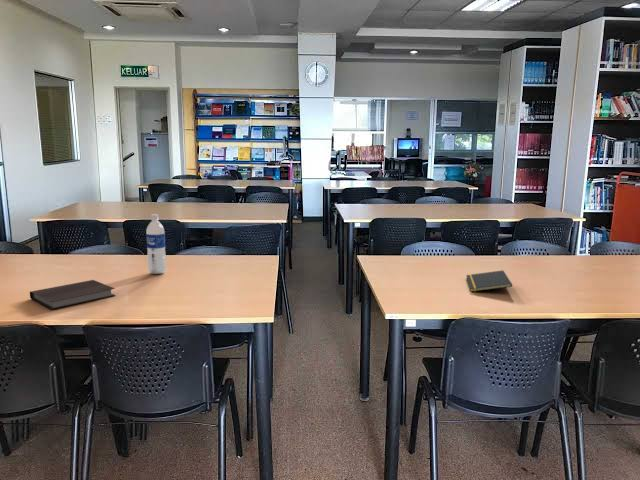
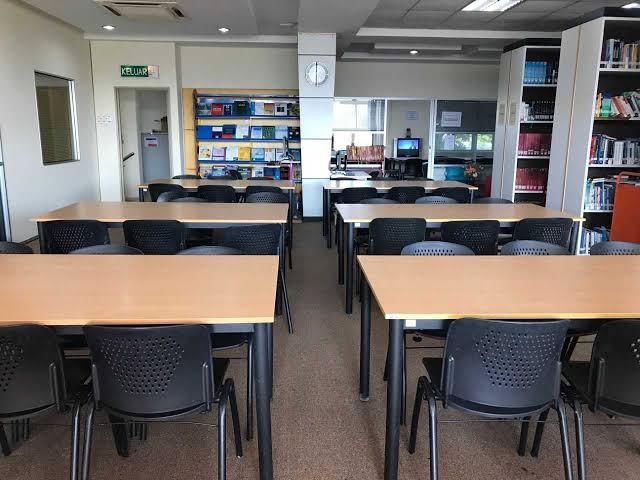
- water bottle [145,213,167,275]
- notepad [465,269,513,293]
- notebook [29,279,116,311]
